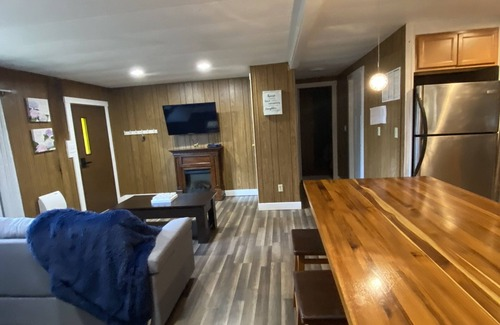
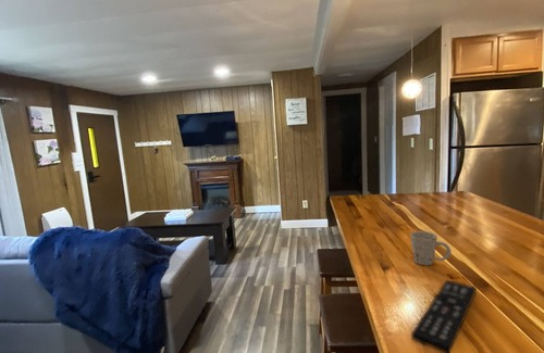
+ remote control [410,278,478,353]
+ mug [409,230,453,266]
